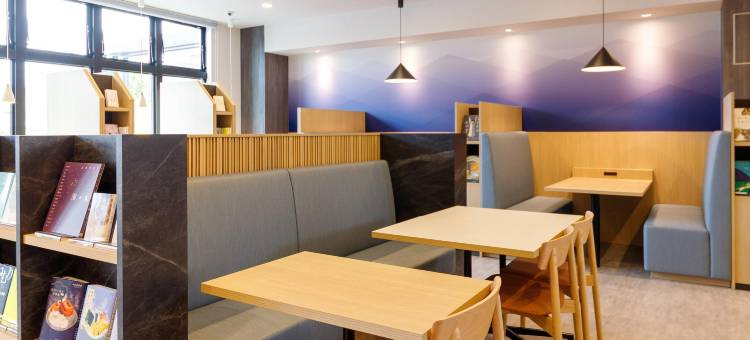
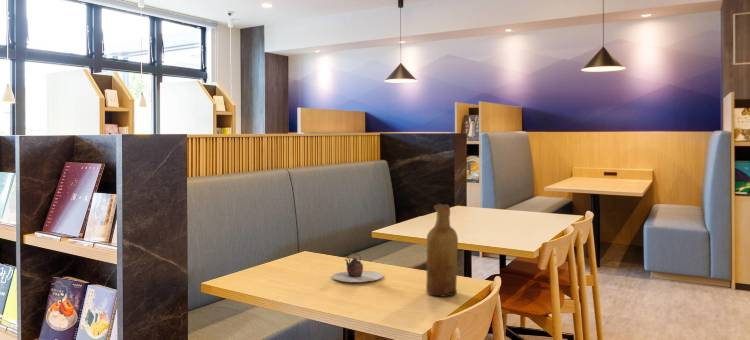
+ vase [425,203,459,297]
+ teapot [331,252,384,283]
